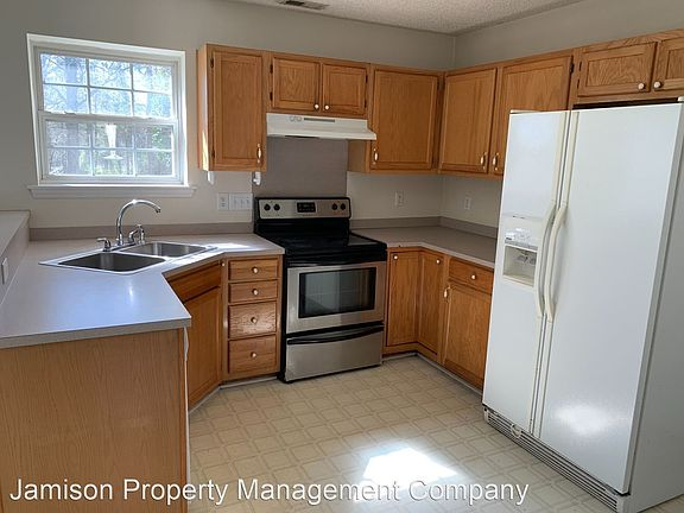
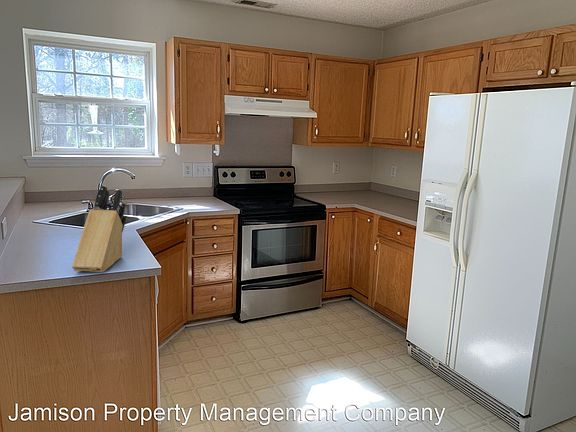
+ knife block [71,184,128,273]
